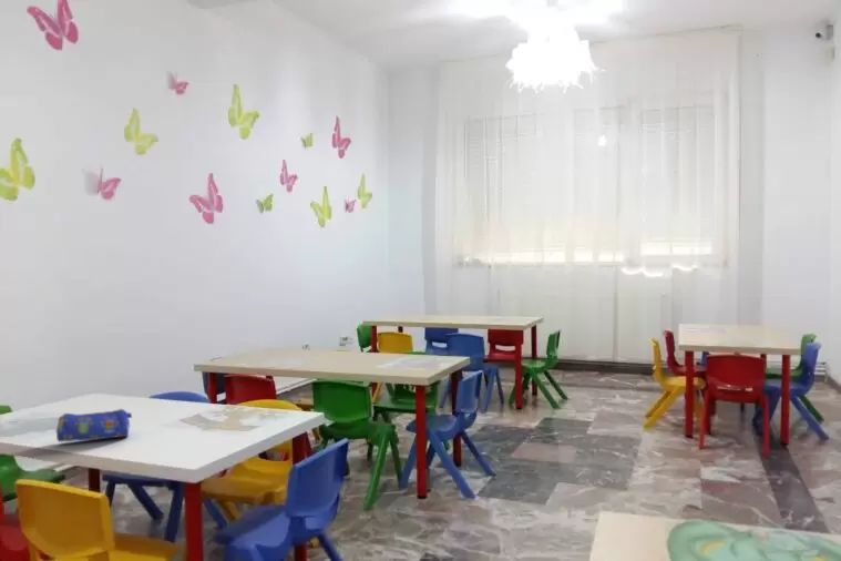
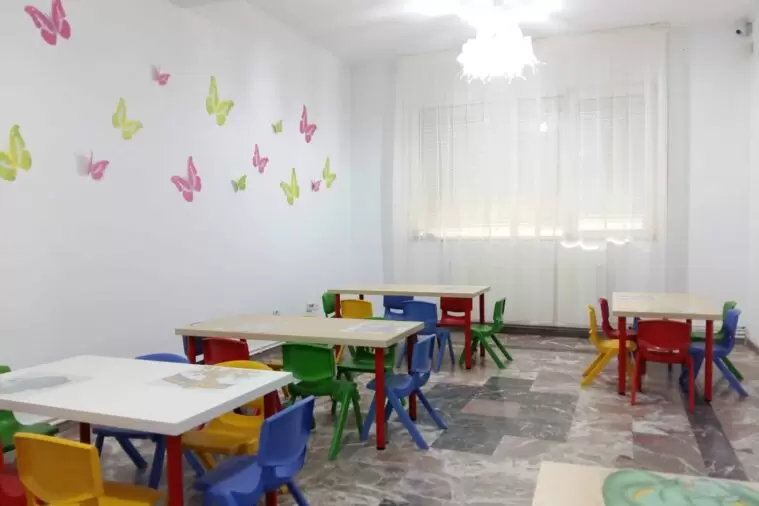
- pencil case [55,408,133,443]
